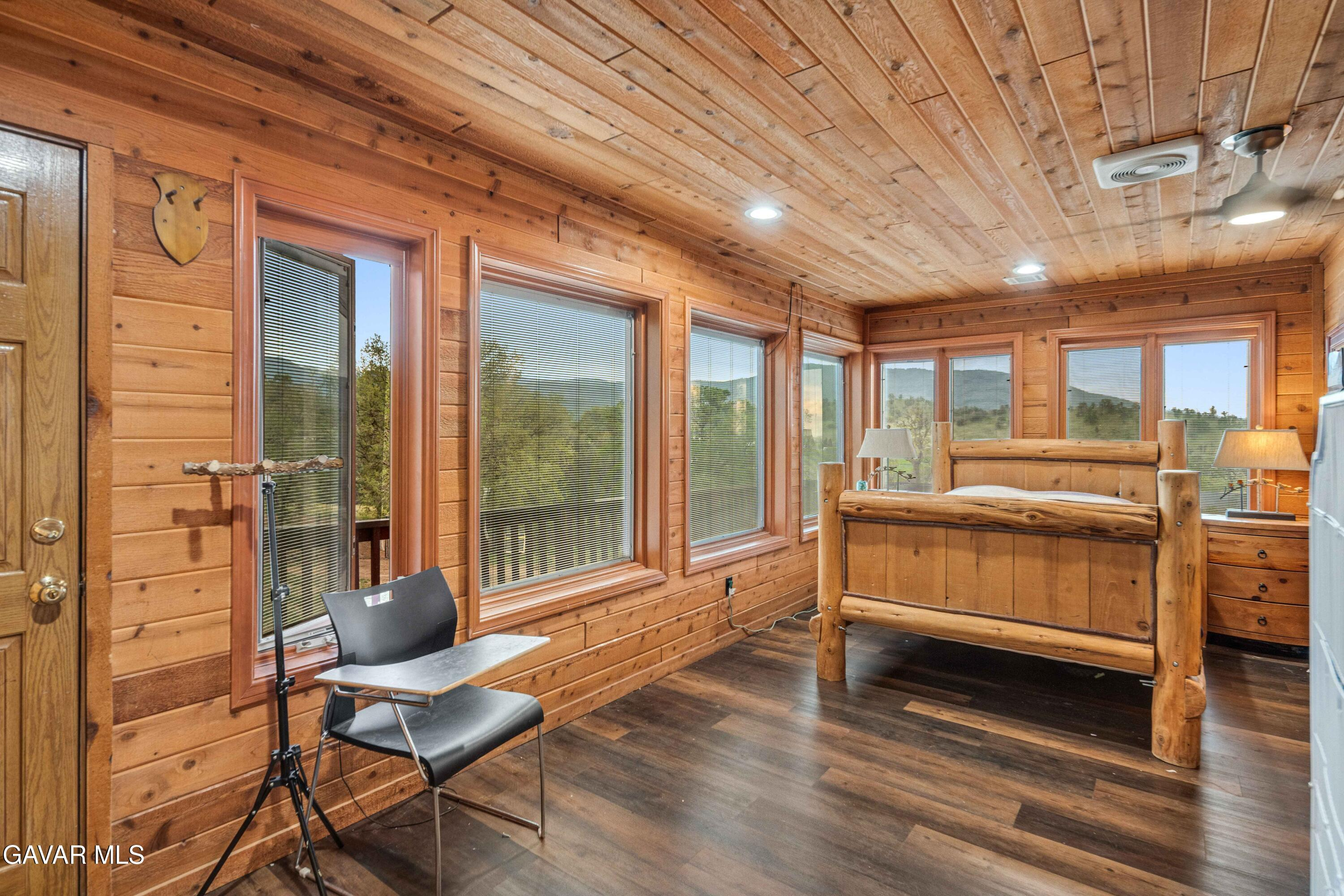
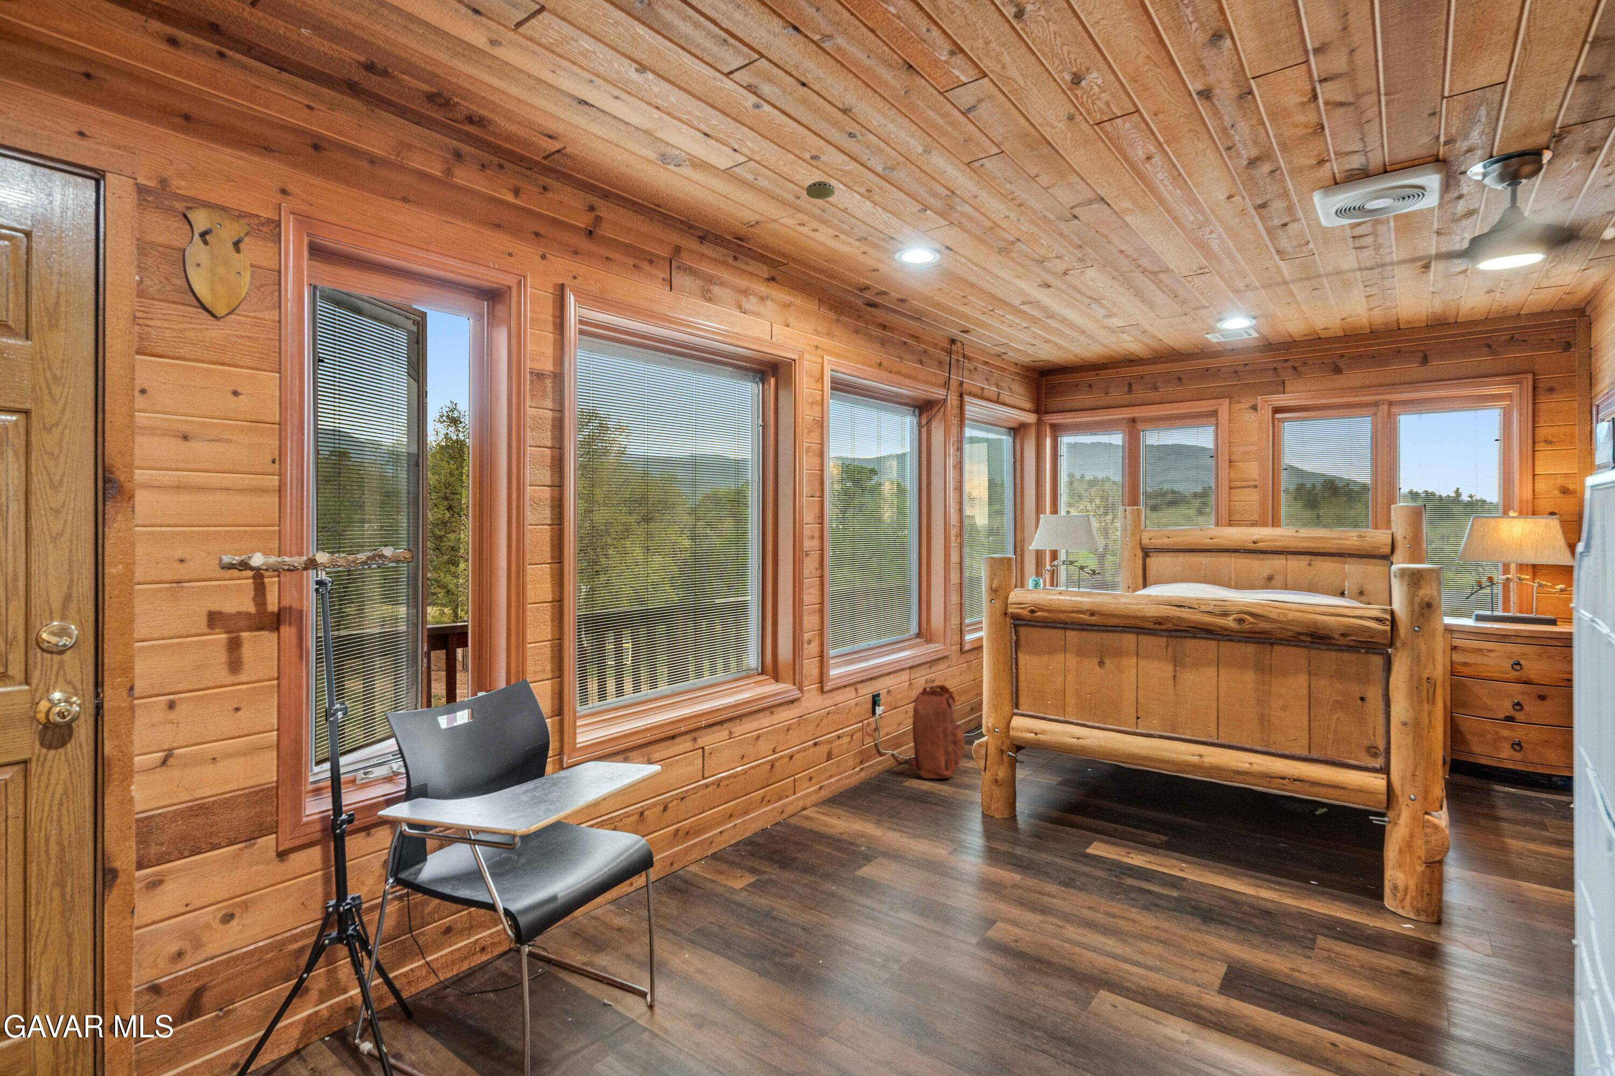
+ backpack [908,685,966,779]
+ smoke detector [806,180,835,201]
